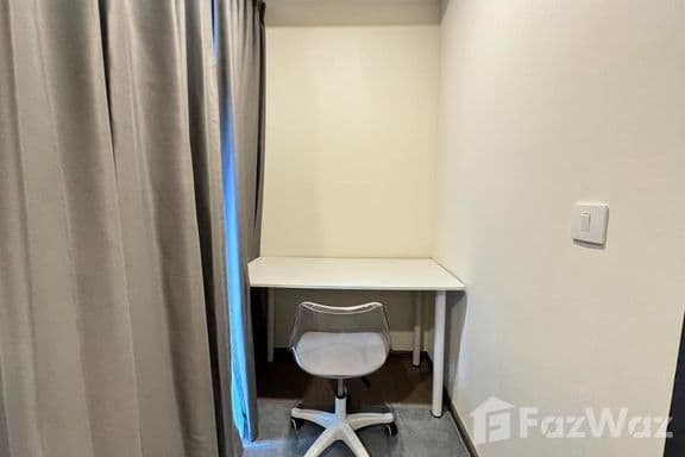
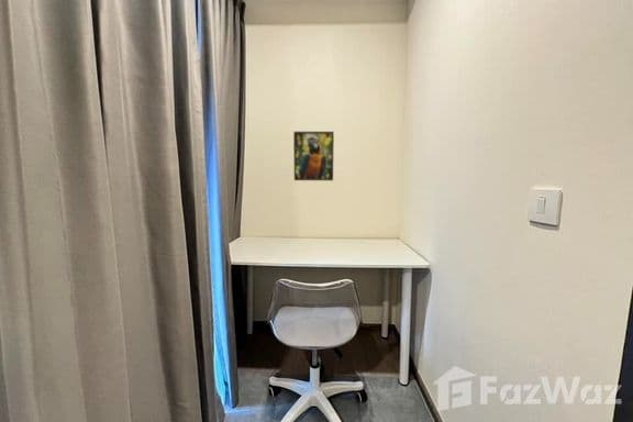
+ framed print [292,131,335,181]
